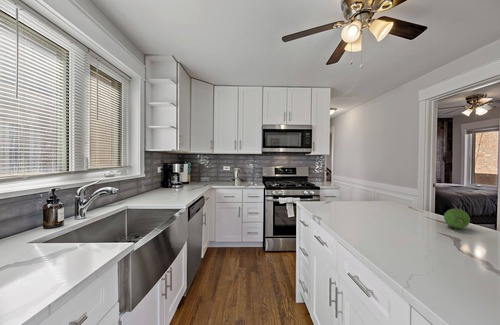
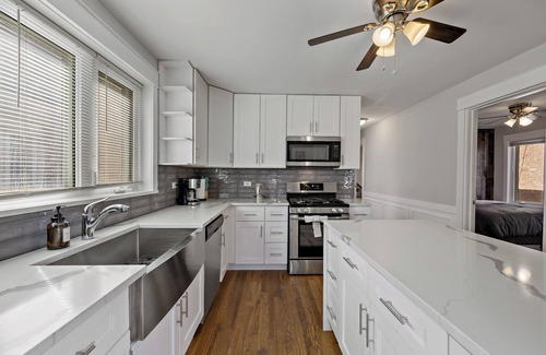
- fruit [443,208,471,229]
